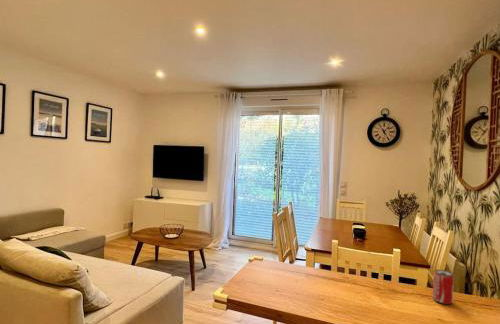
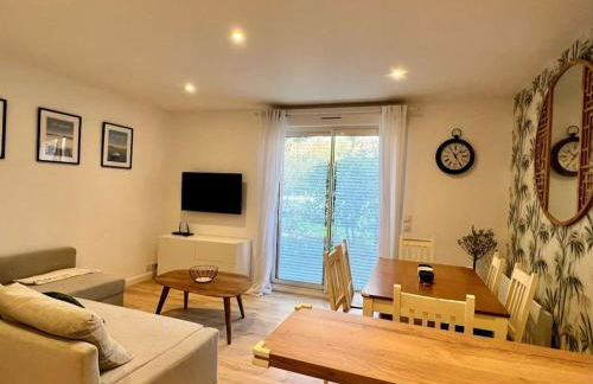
- beverage can [432,269,455,305]
